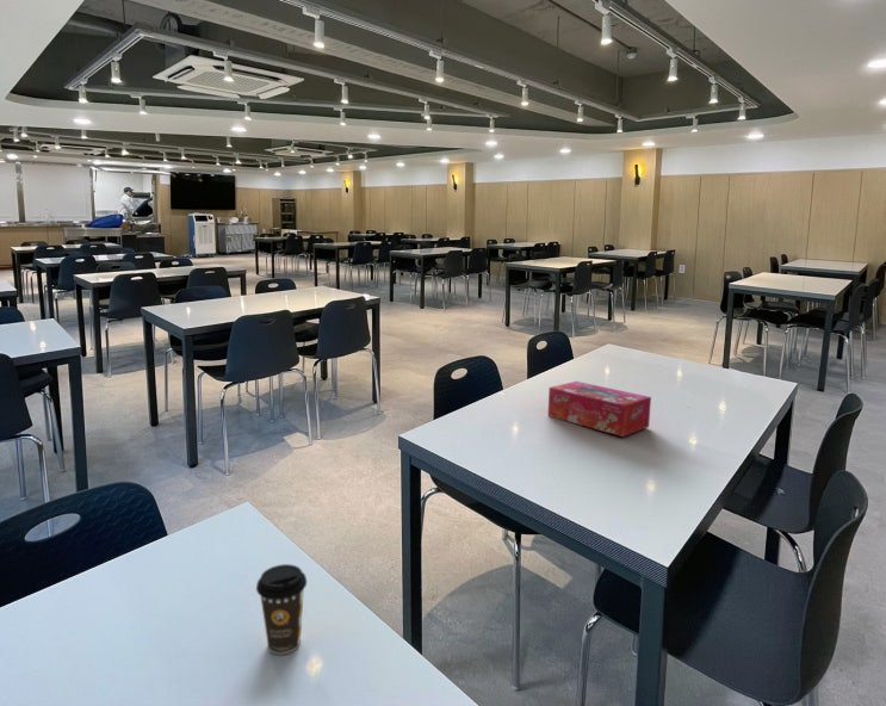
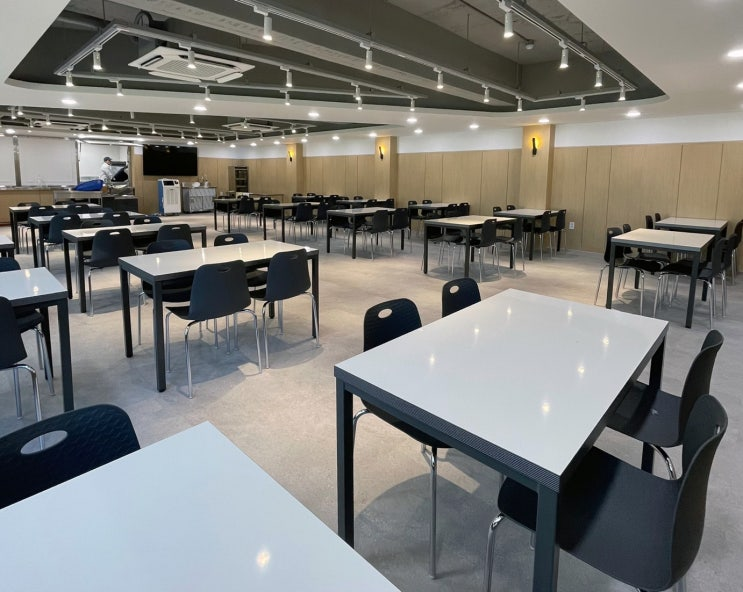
- coffee cup [255,563,308,655]
- tissue box [547,380,652,438]
